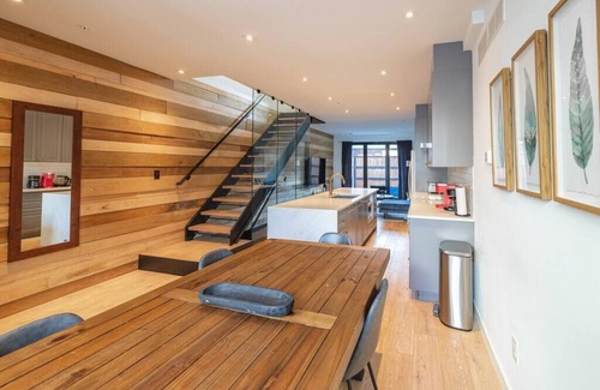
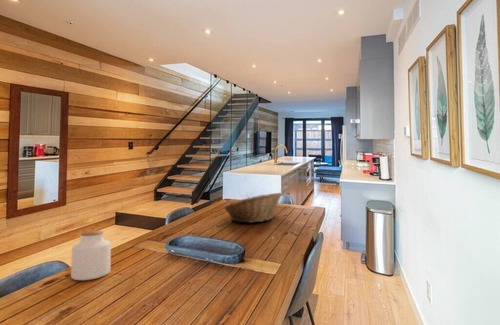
+ fruit basket [223,191,283,224]
+ jar [70,230,112,281]
